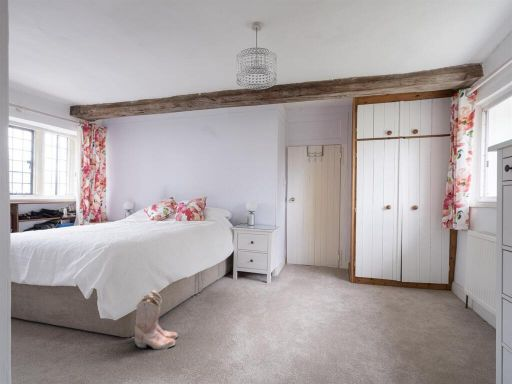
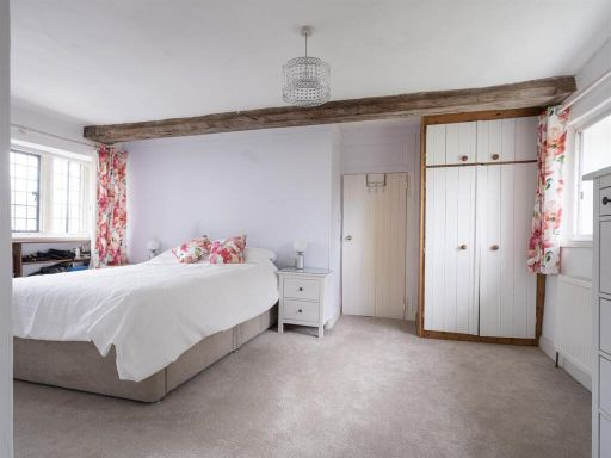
- boots [134,290,179,350]
